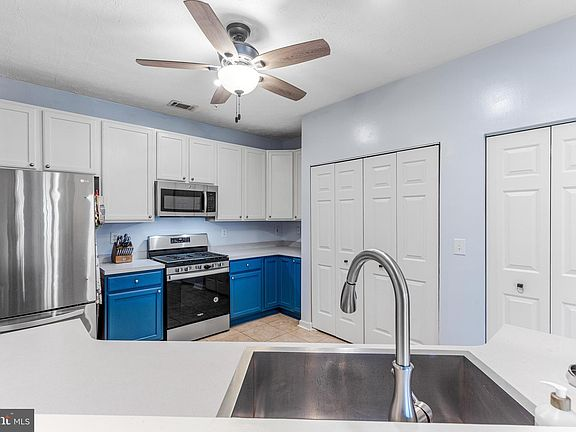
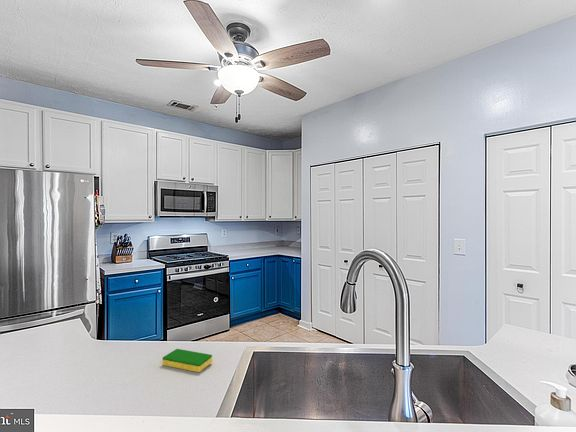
+ dish sponge [162,348,213,373]
